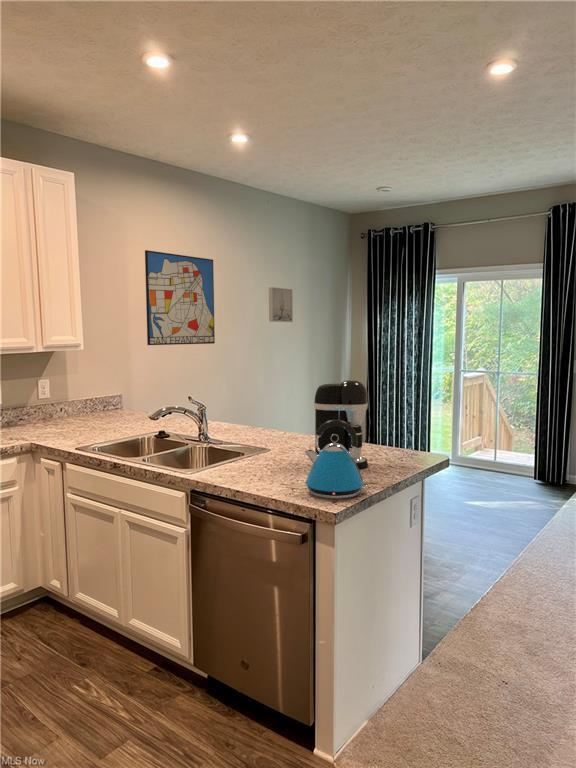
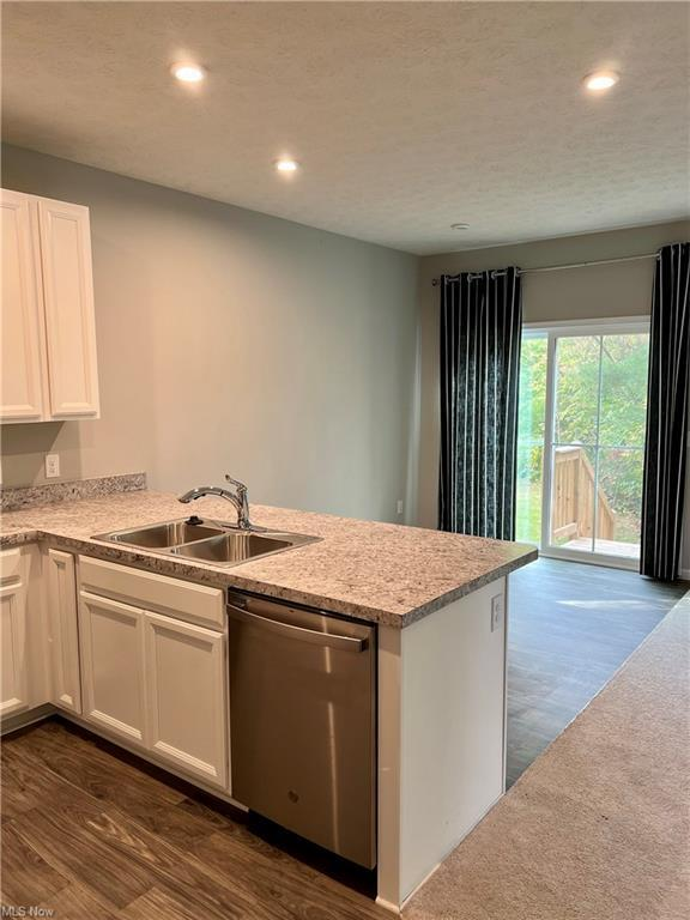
- wall art [144,249,216,346]
- coffee maker [313,379,369,470]
- kettle [304,420,370,500]
- wall art [268,286,294,323]
